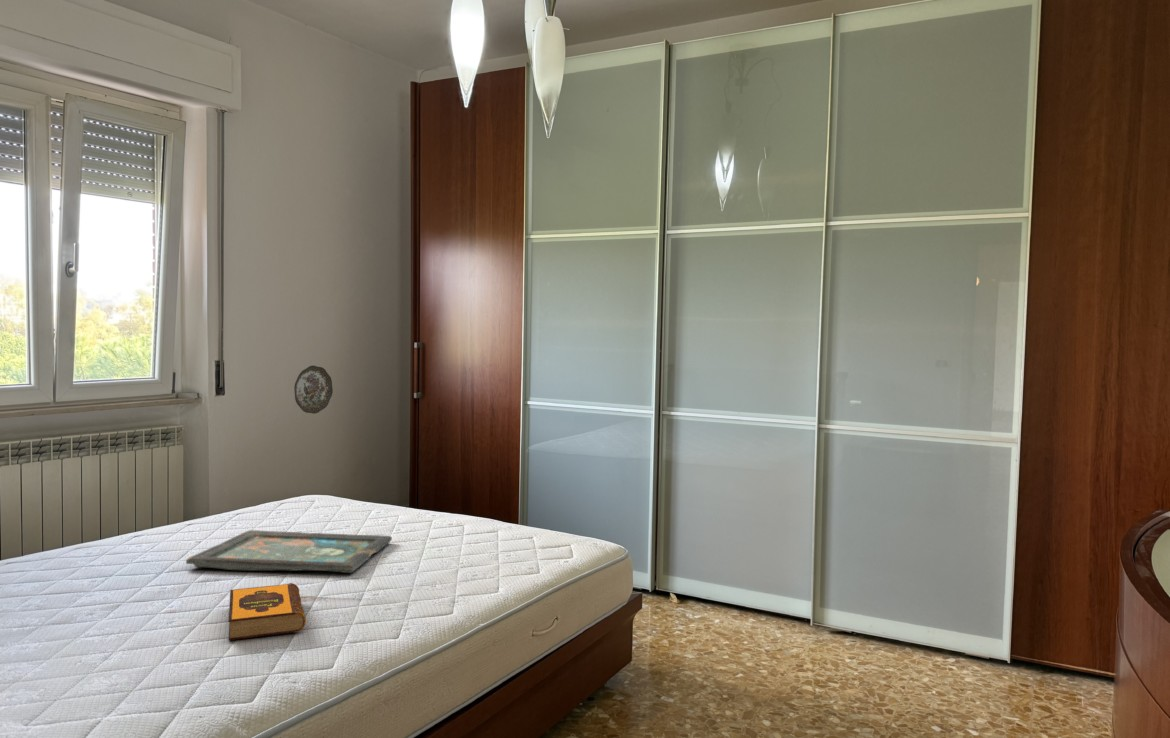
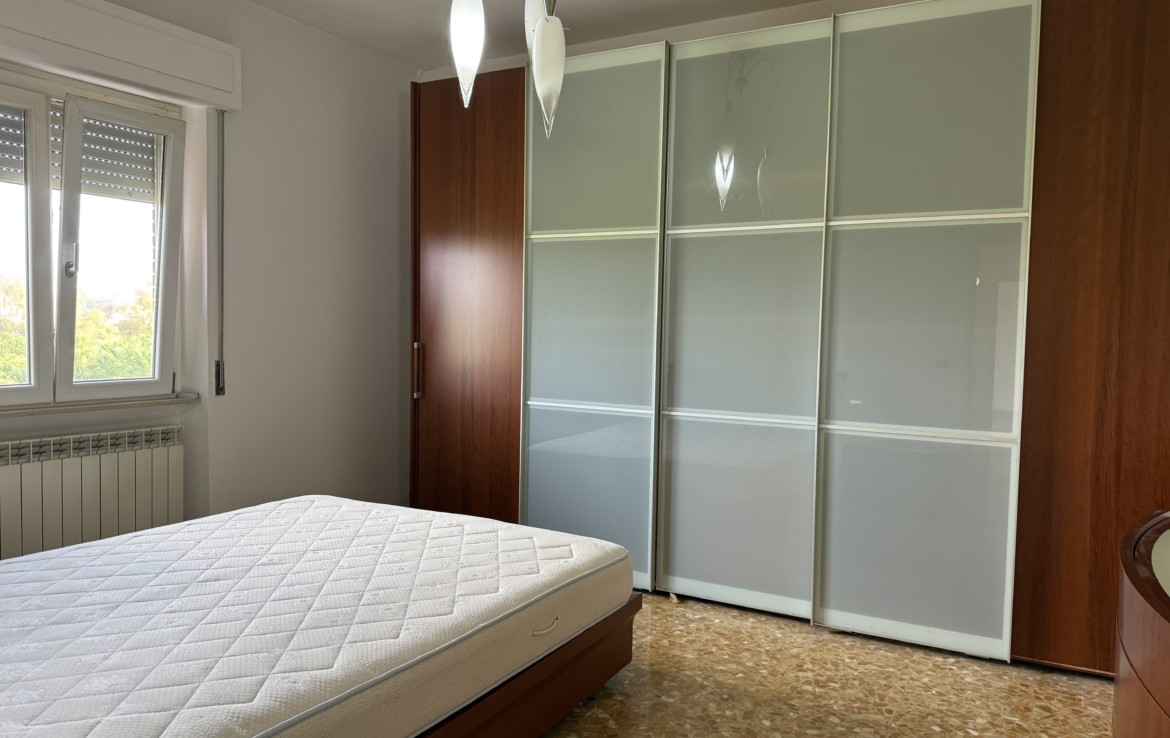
- hardback book [228,582,307,641]
- decorative plate [293,365,334,415]
- decorative tray [185,529,393,574]
